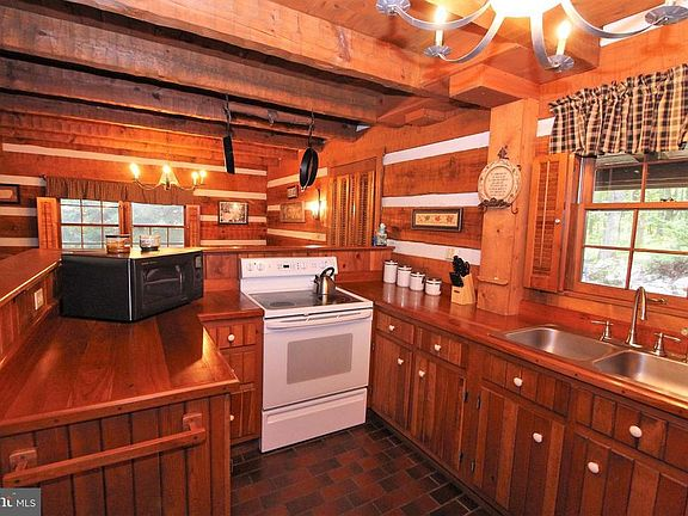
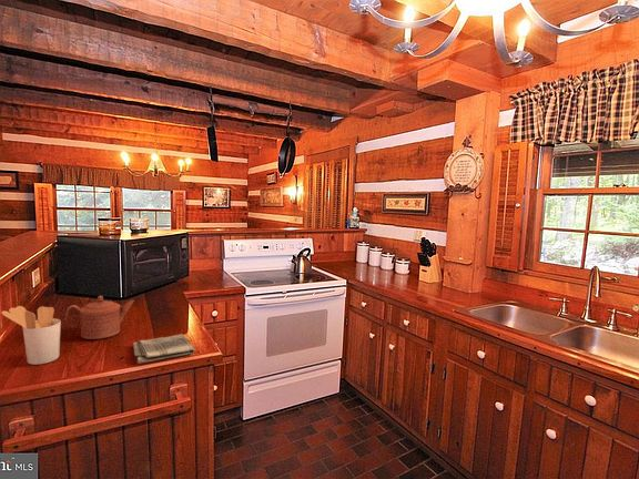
+ teapot [64,295,135,340]
+ utensil holder [0,305,62,366]
+ dish towel [132,333,196,365]
